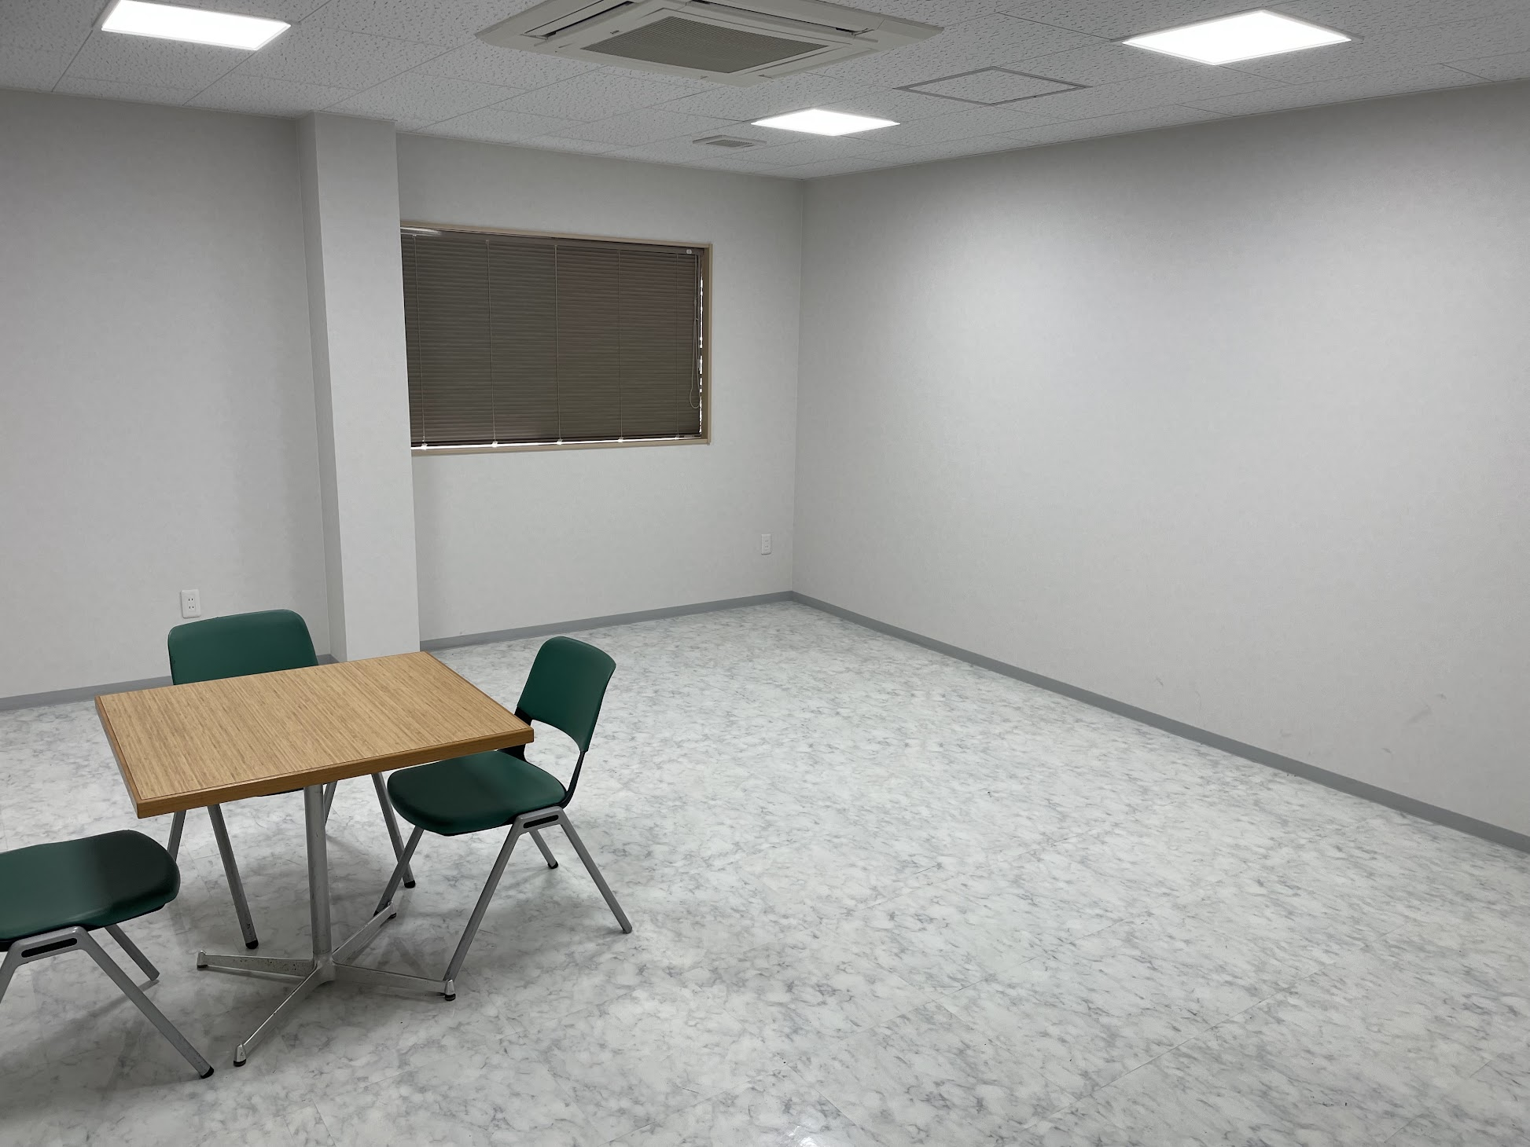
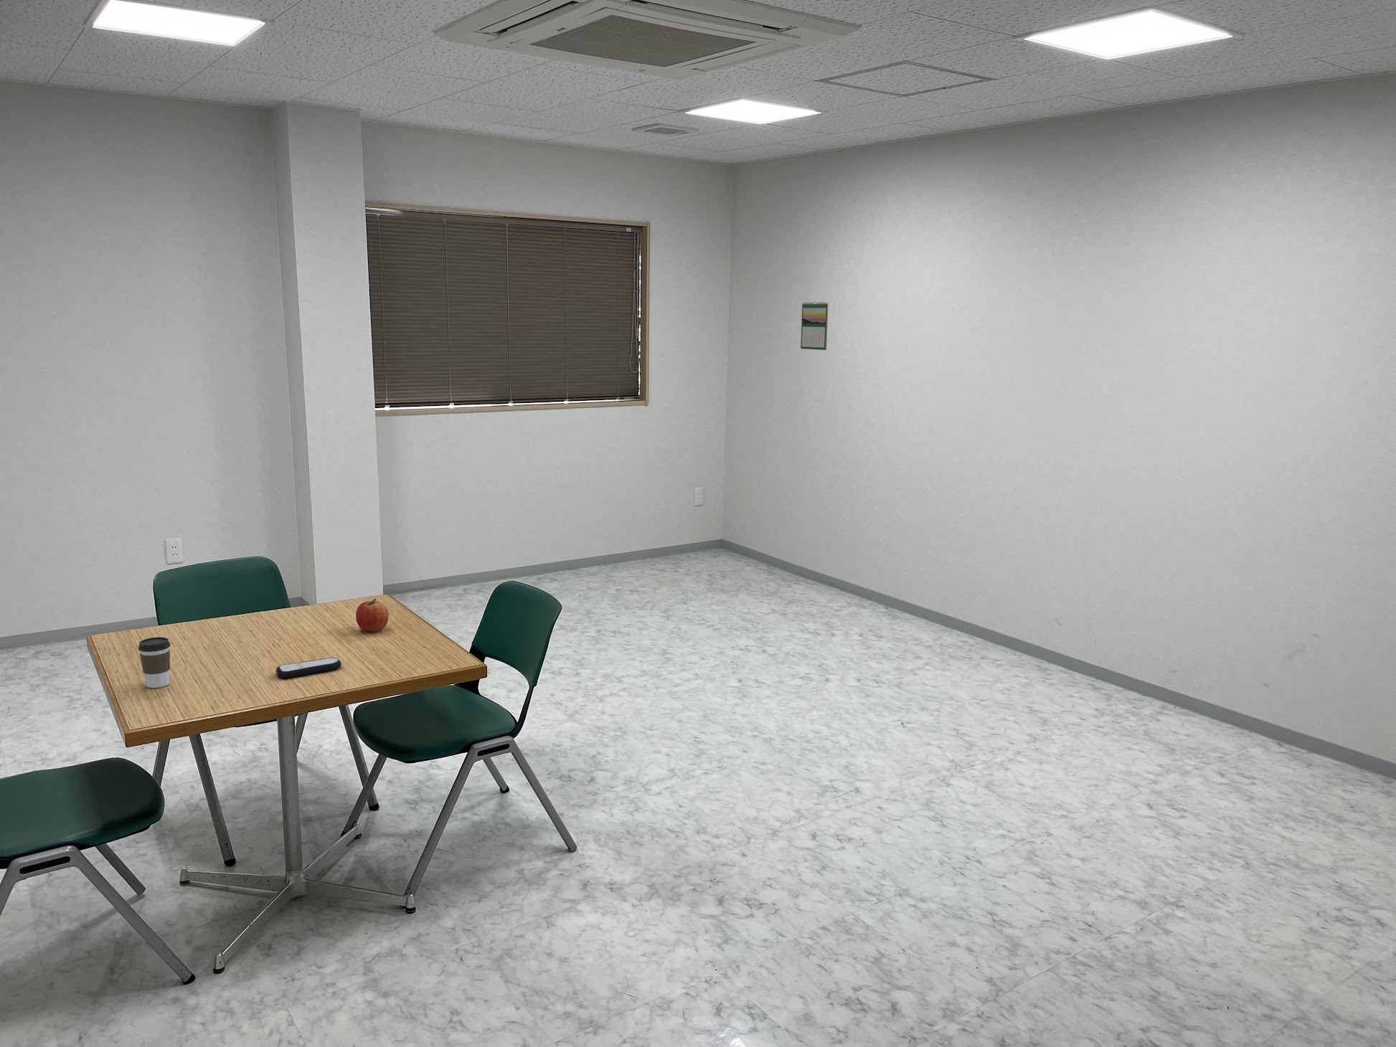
+ apple [355,598,389,632]
+ coffee cup [138,636,171,688]
+ remote control [275,657,342,679]
+ calendar [800,301,829,351]
